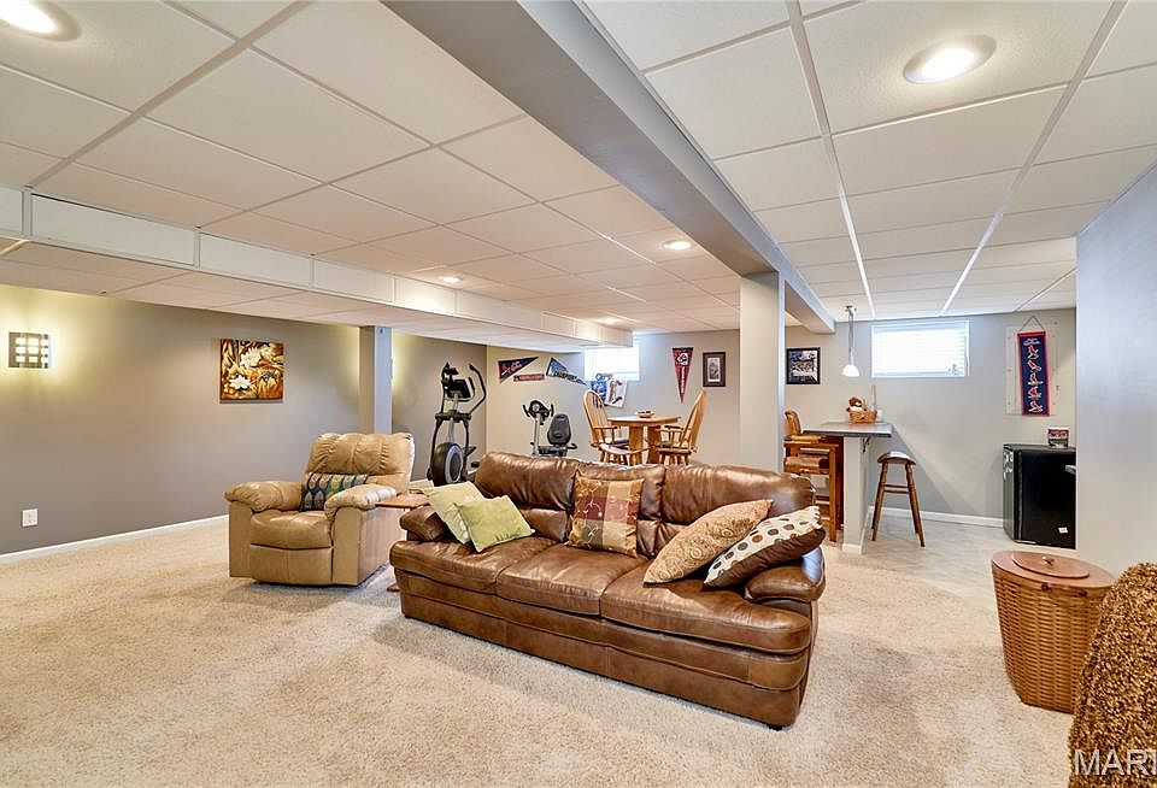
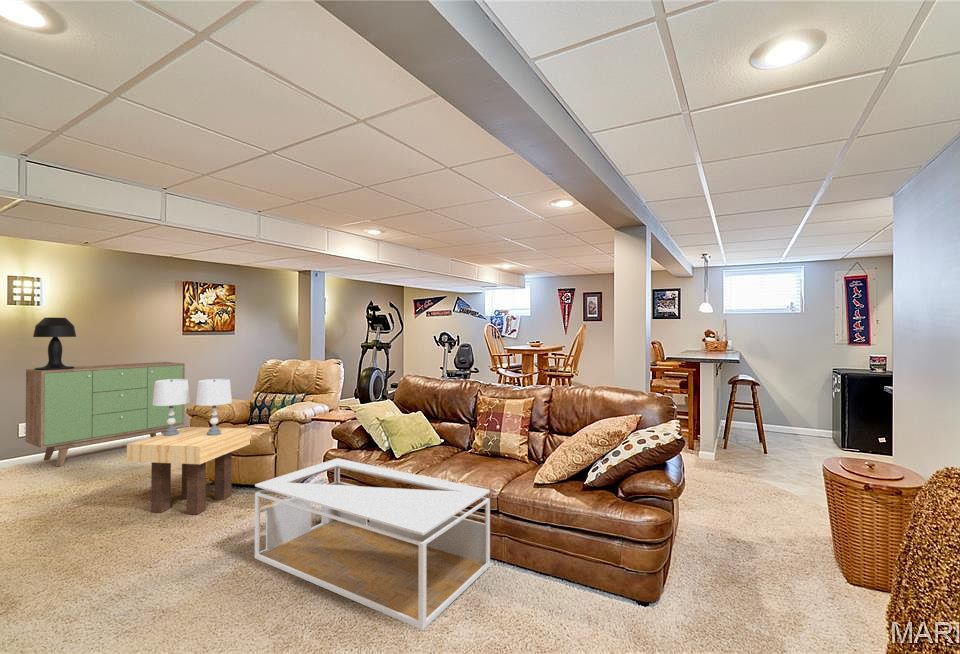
+ table lamp [152,378,233,436]
+ sideboard [24,361,186,467]
+ table lamp [32,316,77,370]
+ side table [126,426,252,516]
+ coffee table [254,457,491,631]
